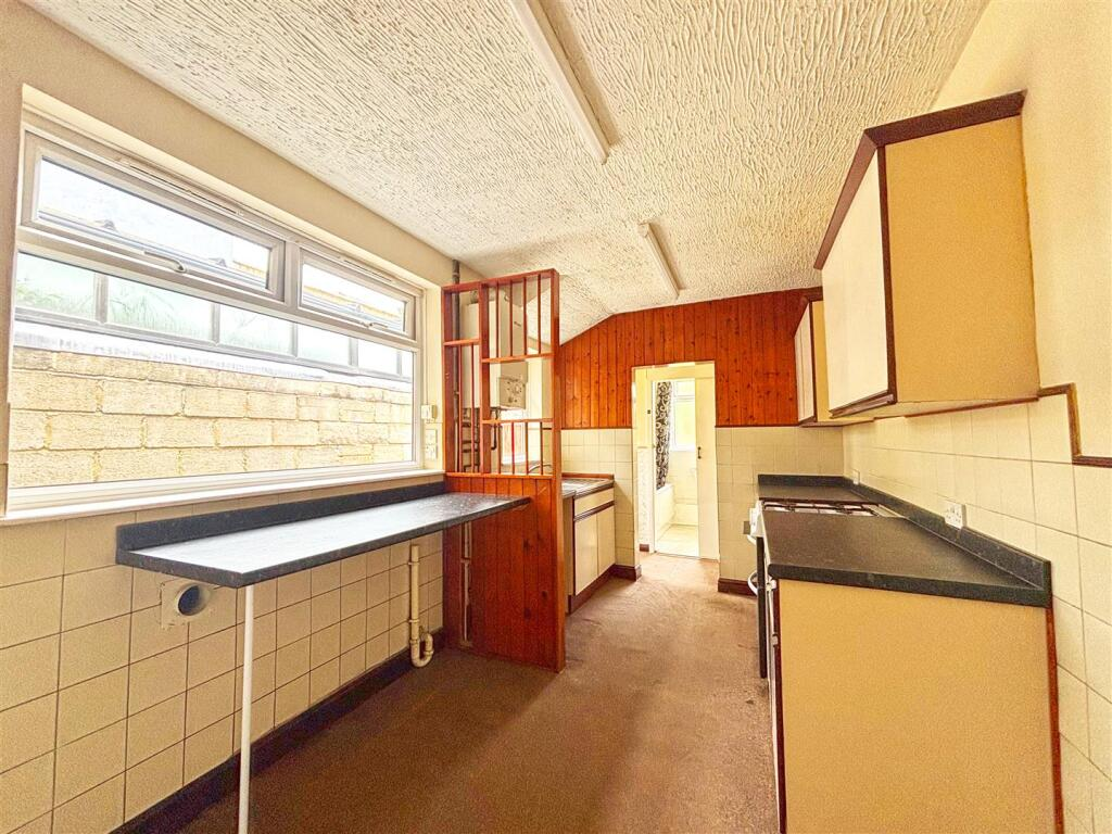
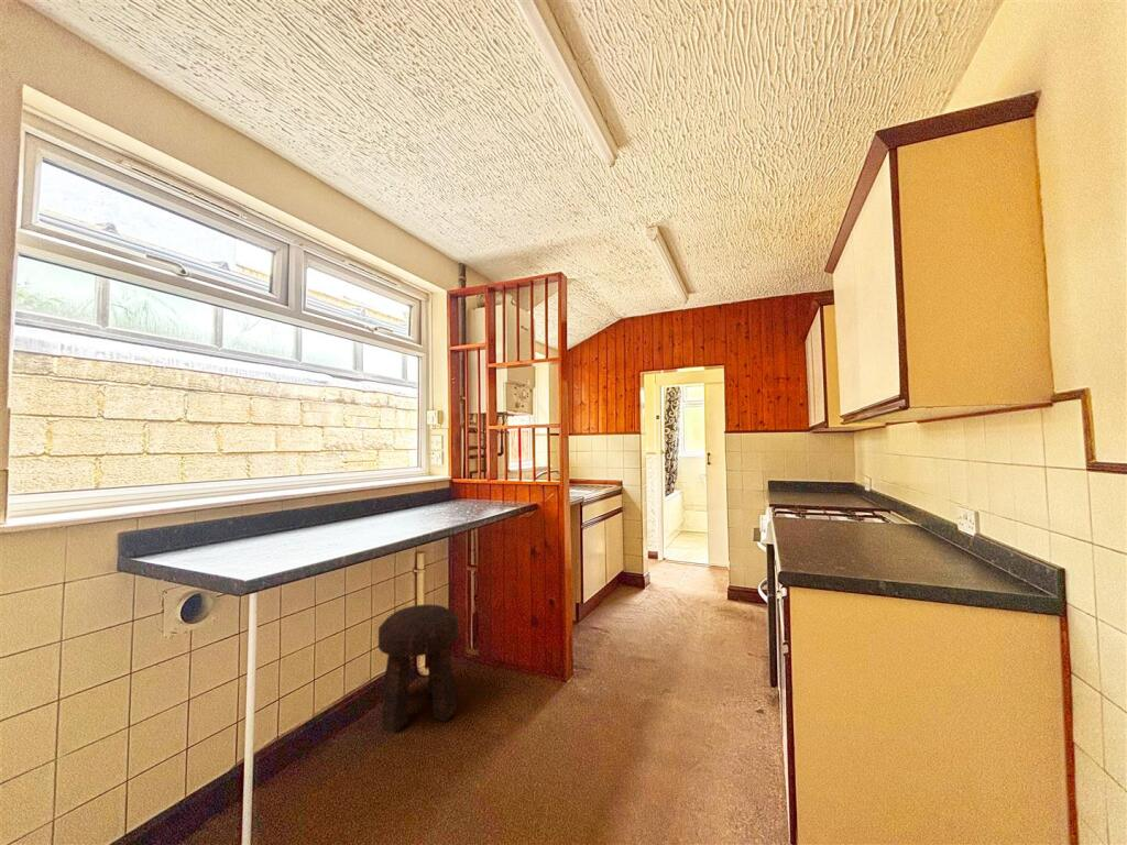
+ stool [378,603,459,735]
